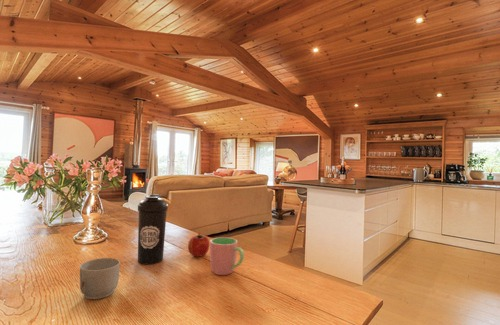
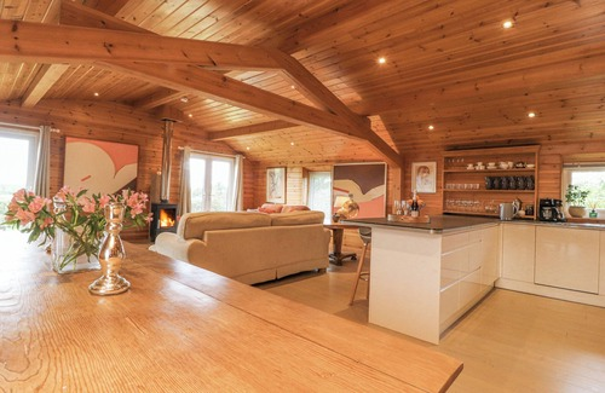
- fruit [187,232,210,258]
- mug [79,257,121,300]
- cup [209,236,245,276]
- water bottle [137,194,169,265]
